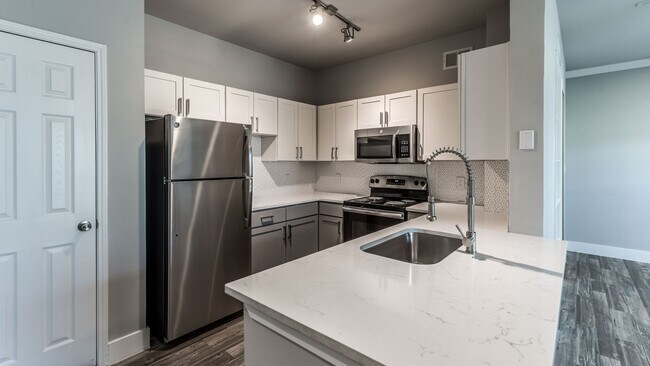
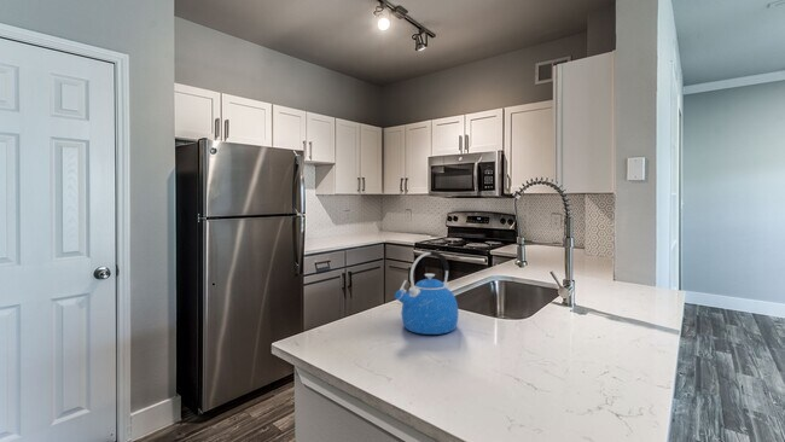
+ kettle [394,250,459,336]
